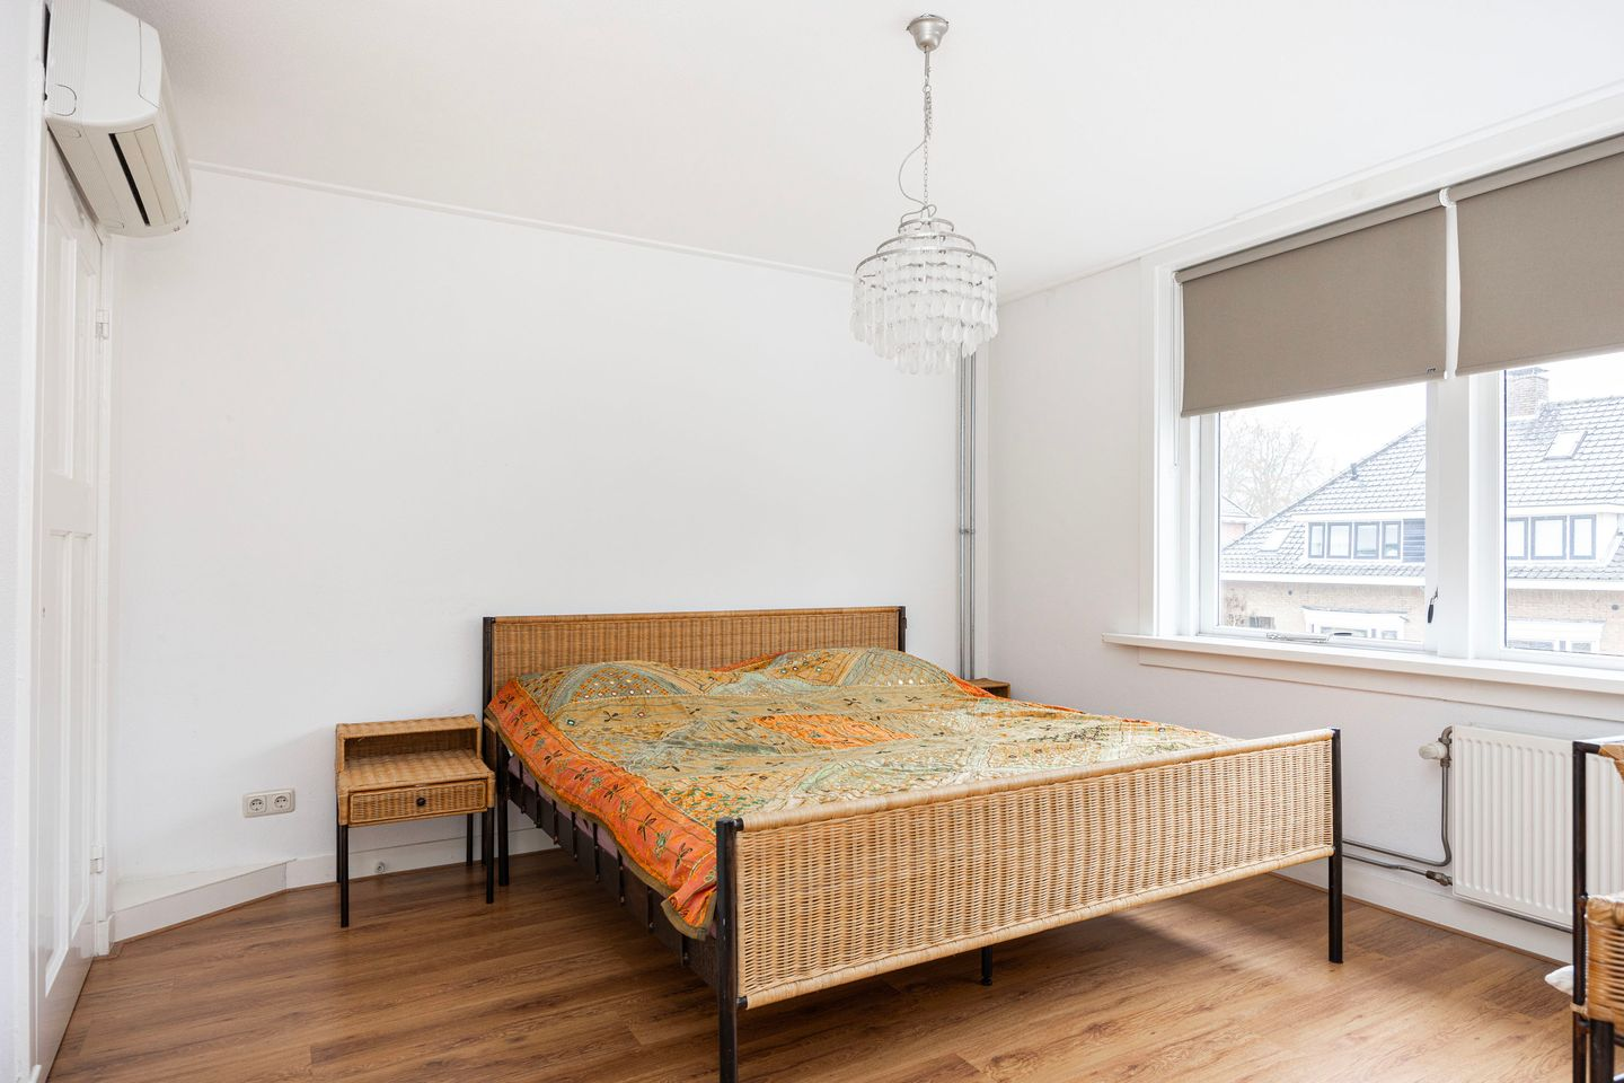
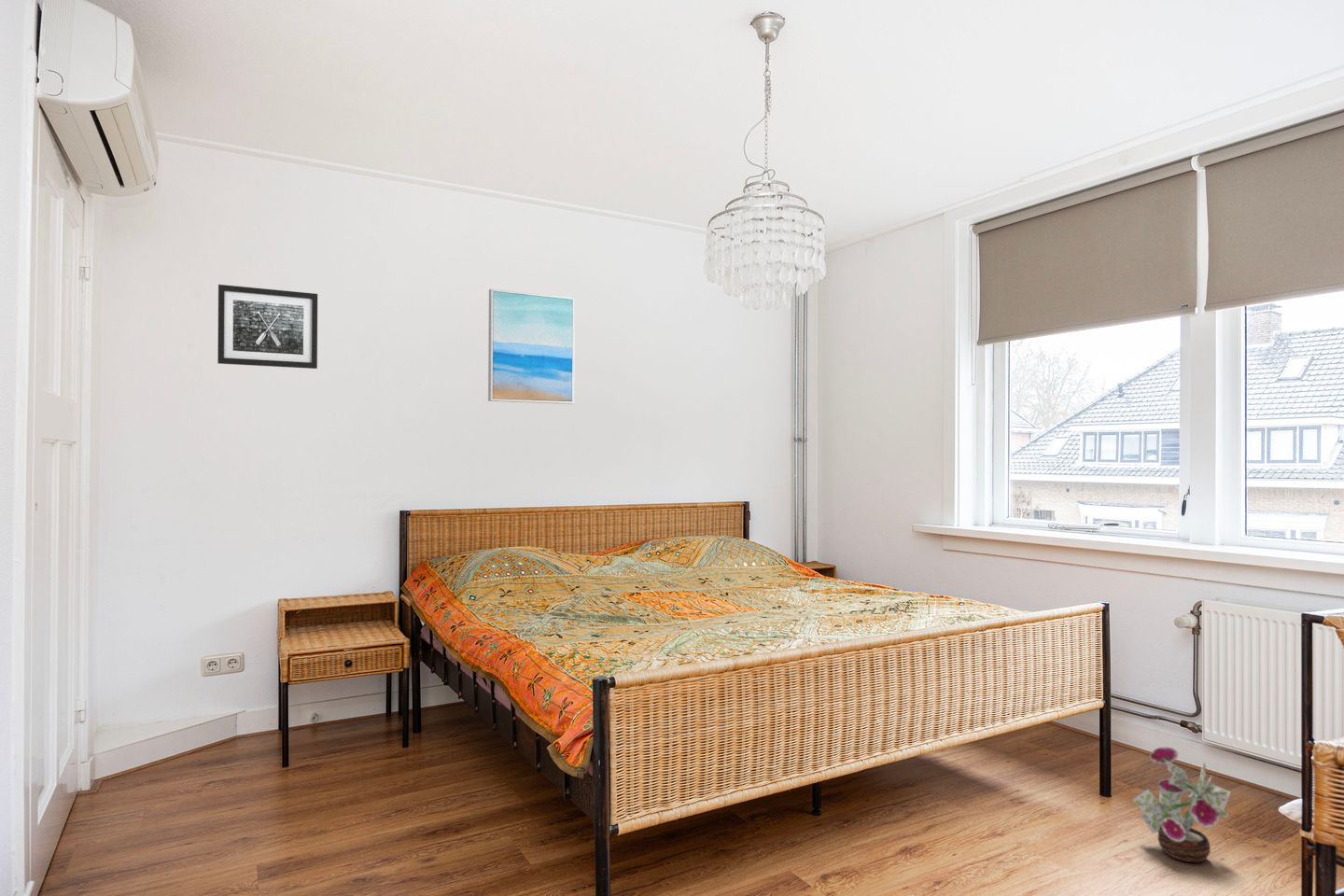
+ wall art [487,287,576,405]
+ decorative plant [1131,746,1231,863]
+ wall art [217,284,318,370]
